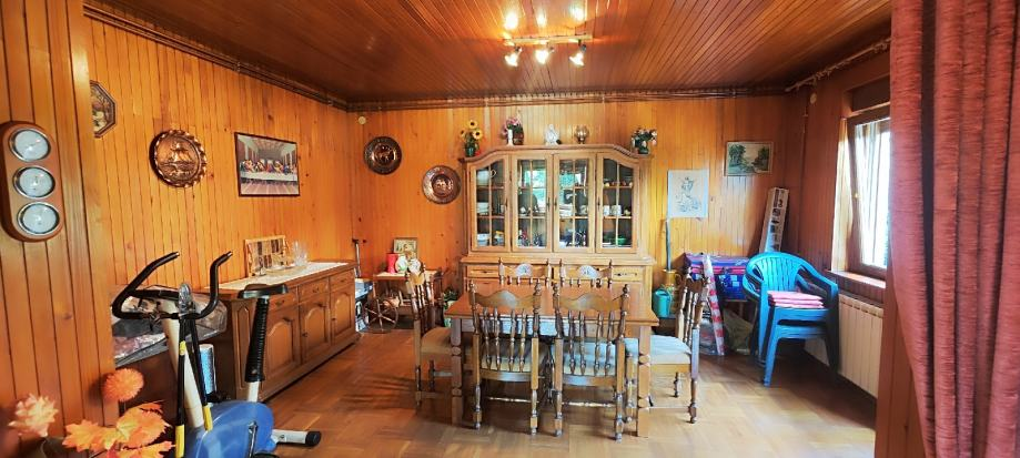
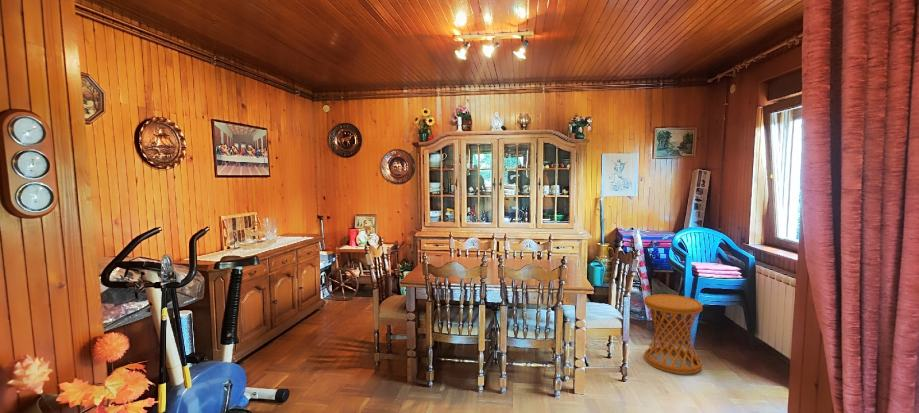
+ side table [643,293,704,375]
